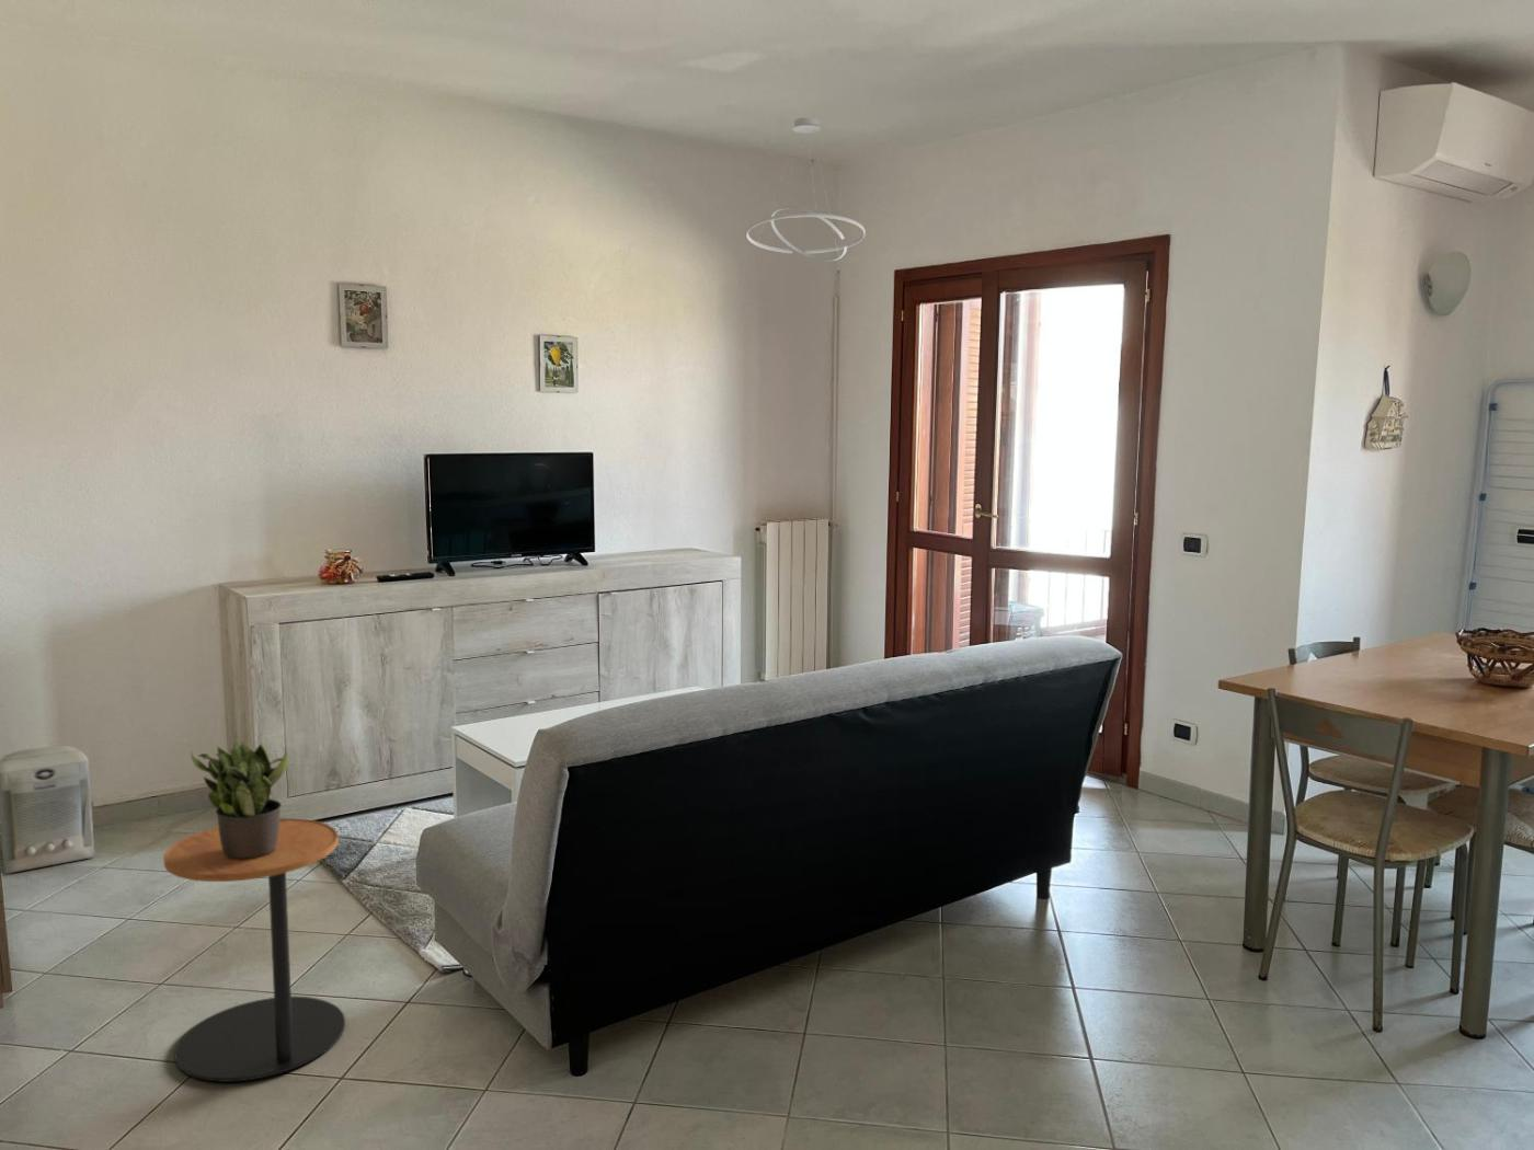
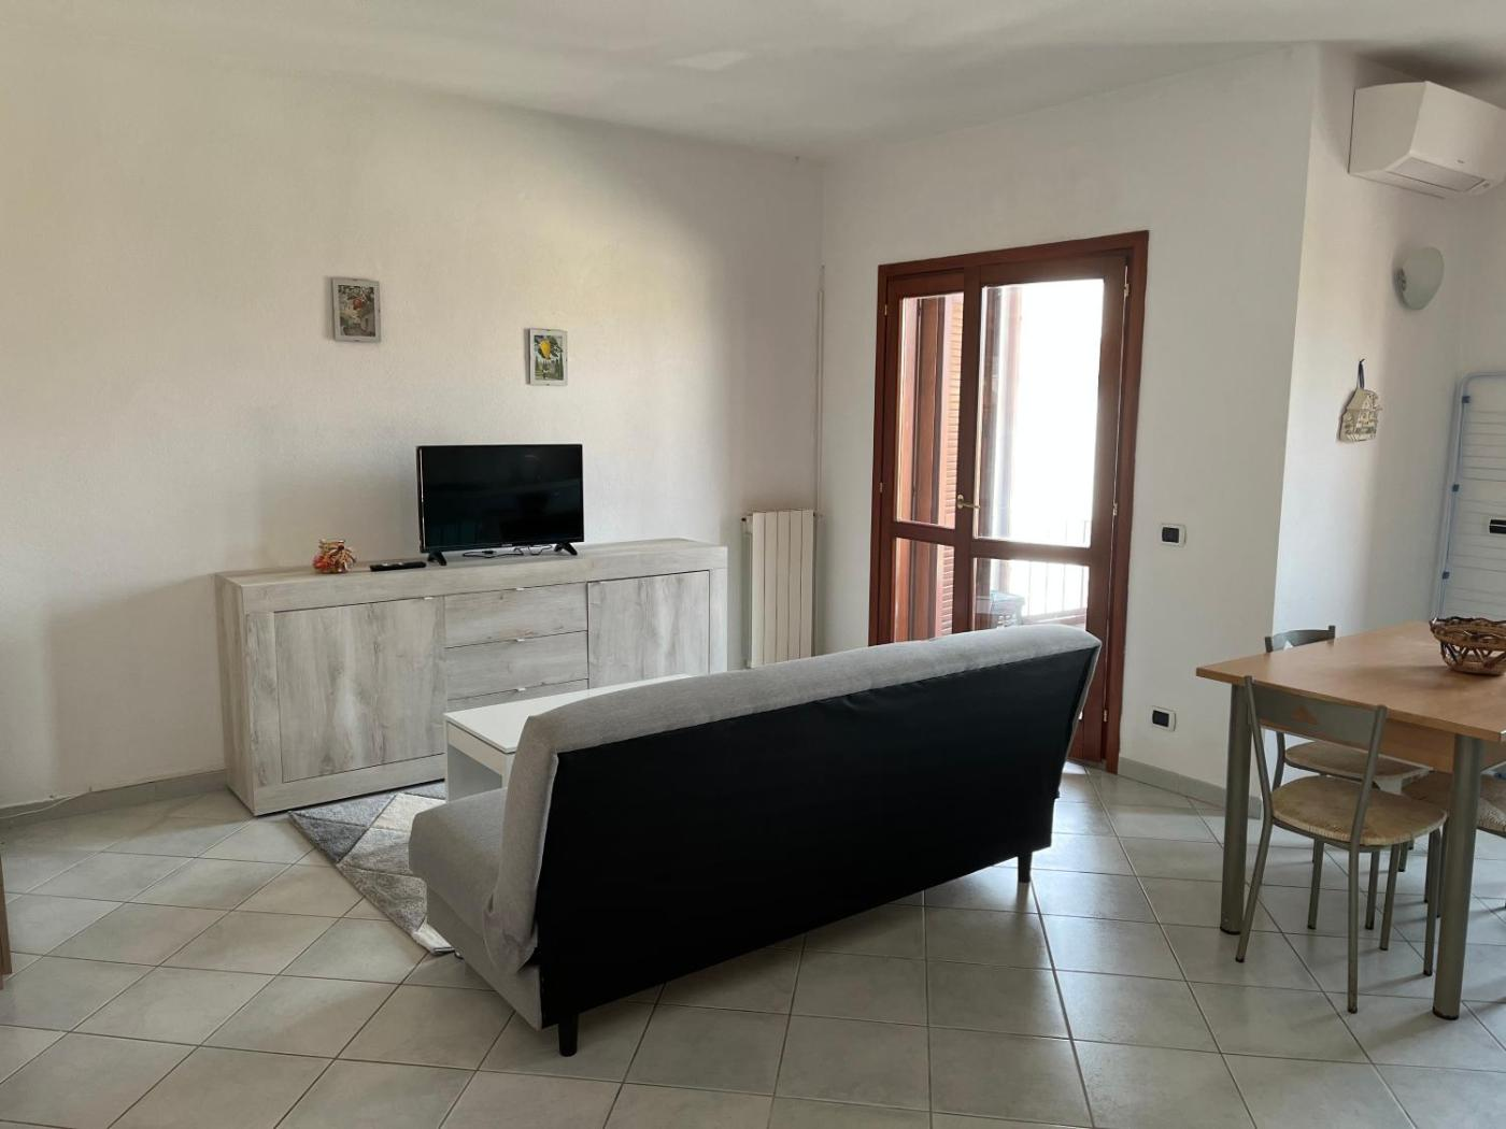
- speaker [0,745,95,875]
- side table [162,817,347,1084]
- potted plant [190,733,289,859]
- ceiling light fixture [745,116,867,262]
